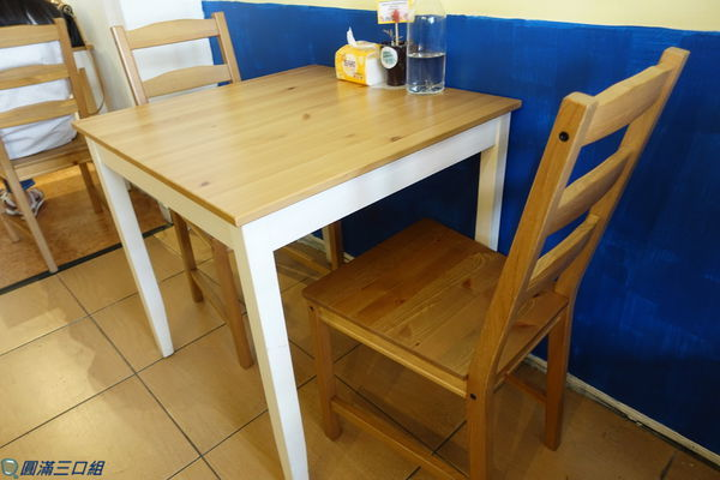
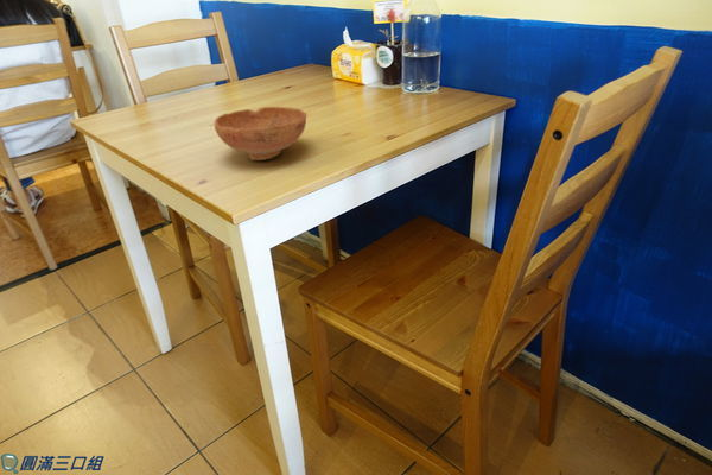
+ bowl [212,106,307,162]
